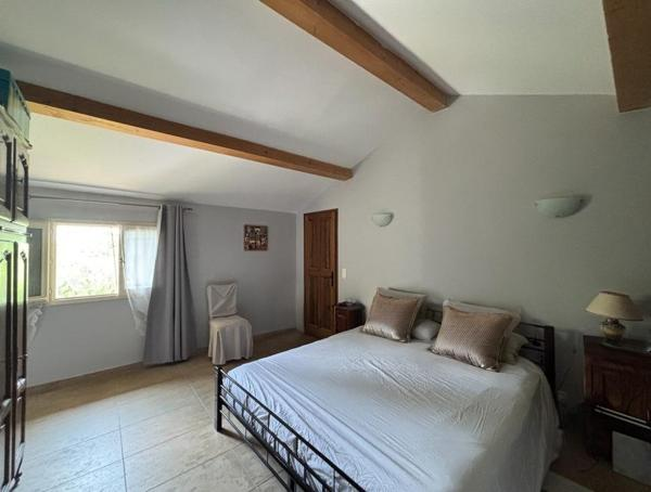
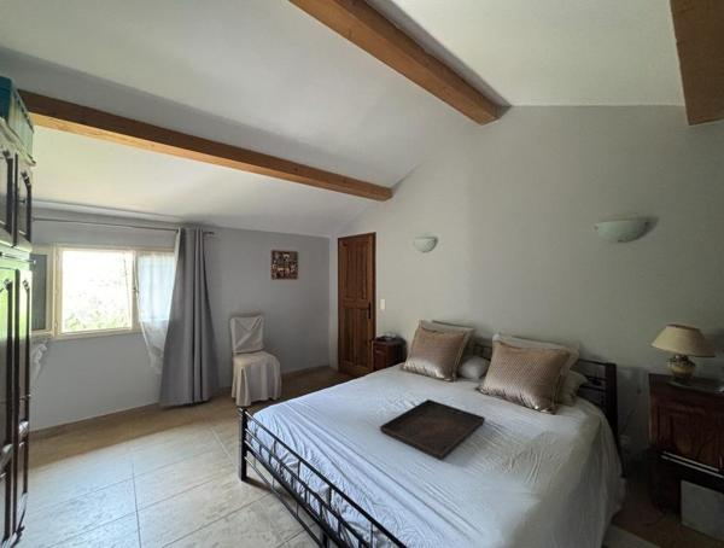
+ serving tray [379,398,486,461]
